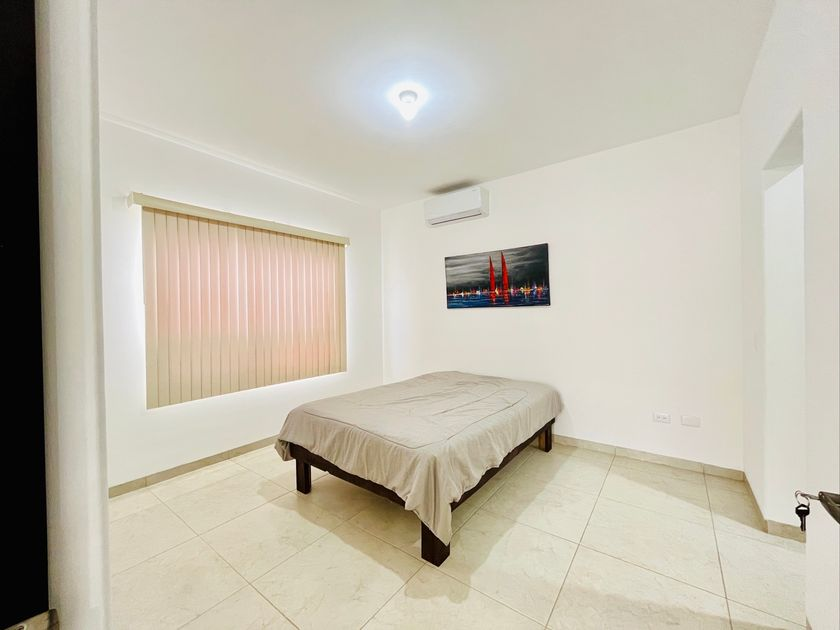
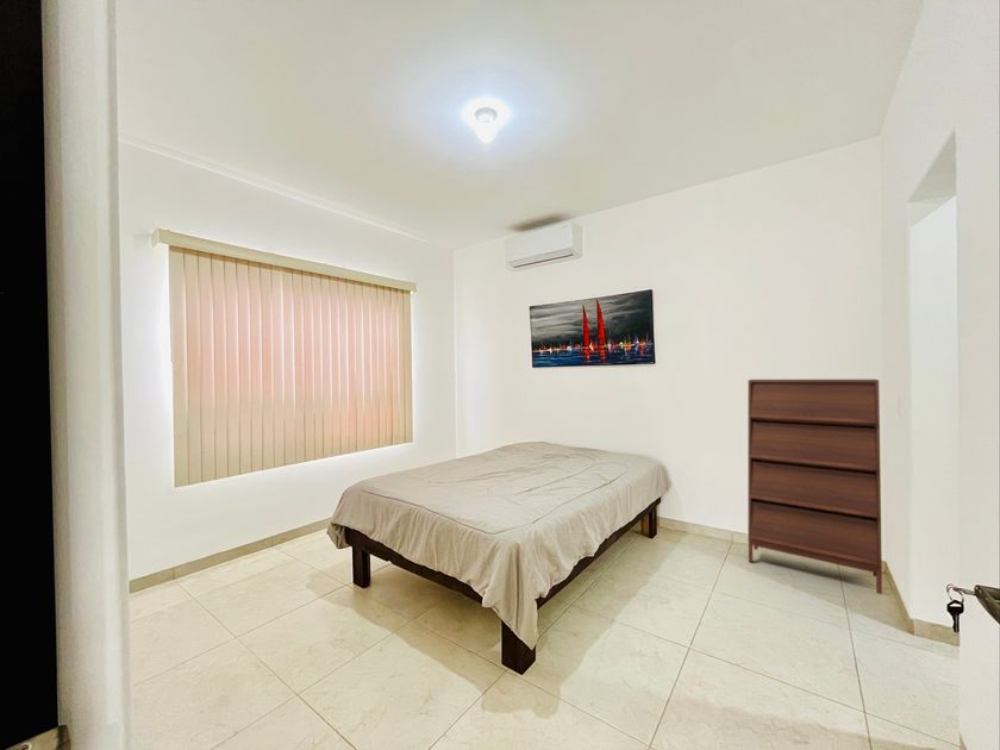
+ shoe cabinet [748,379,883,595]
